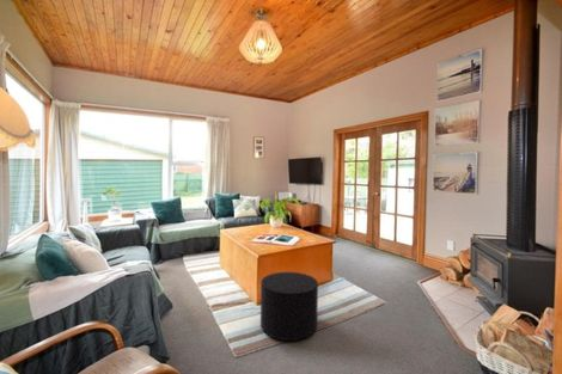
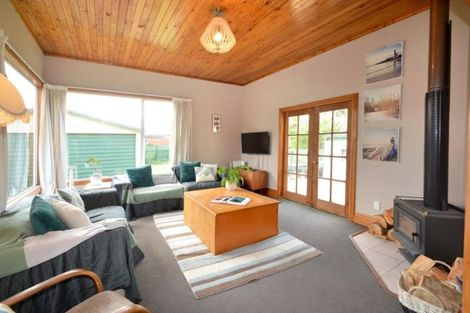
- stool [259,271,319,342]
